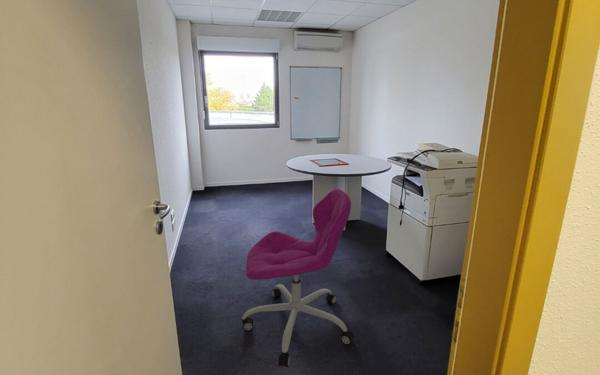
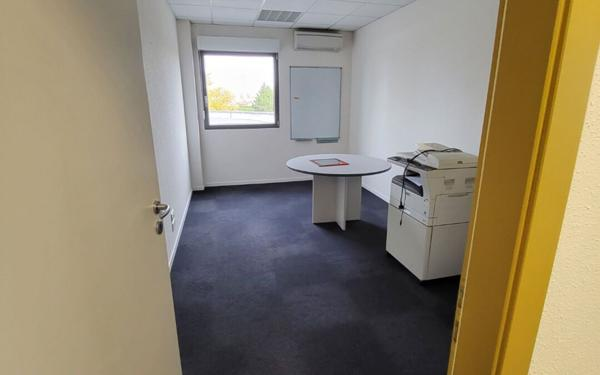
- office chair [241,188,355,368]
